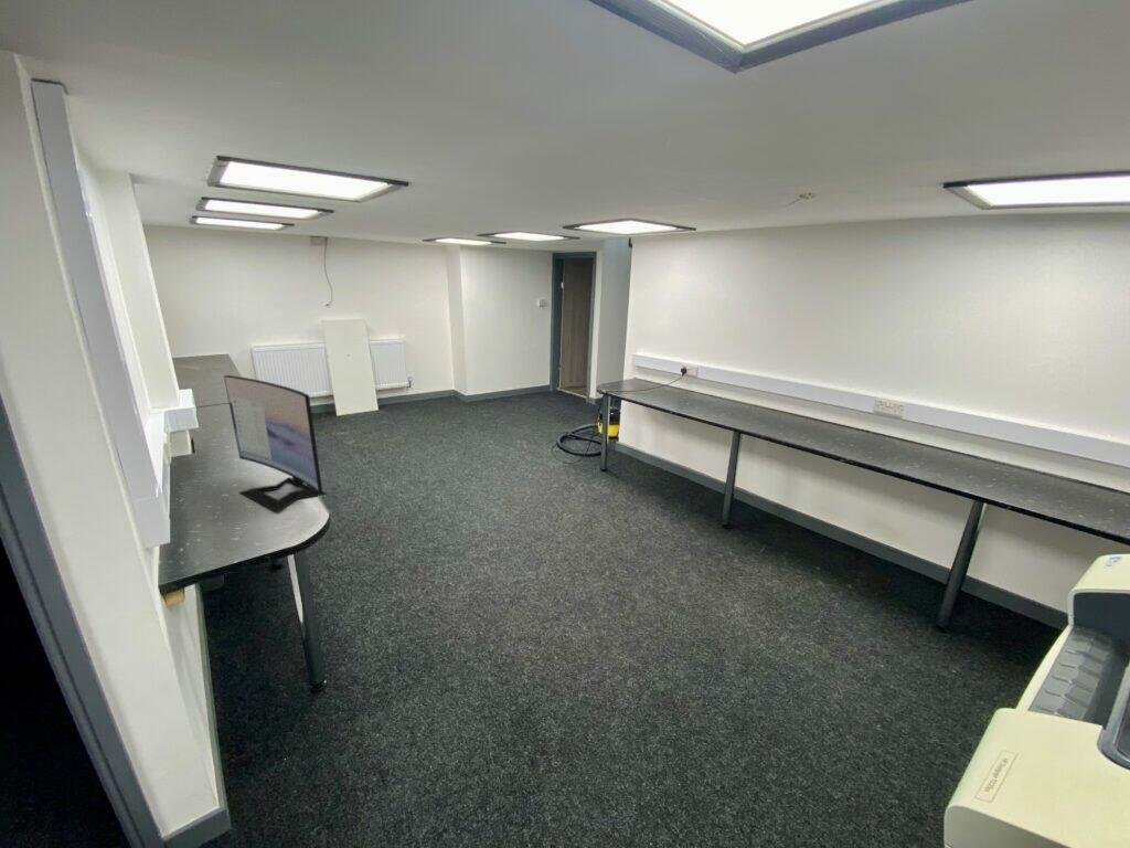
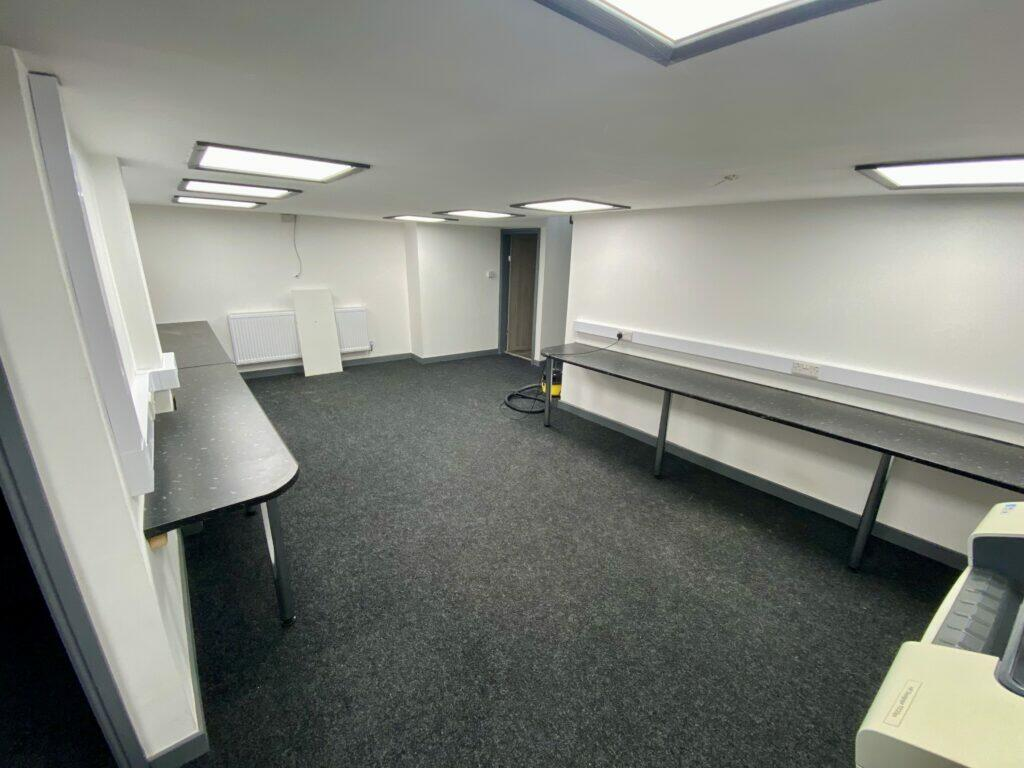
- computer monitor [223,374,330,513]
